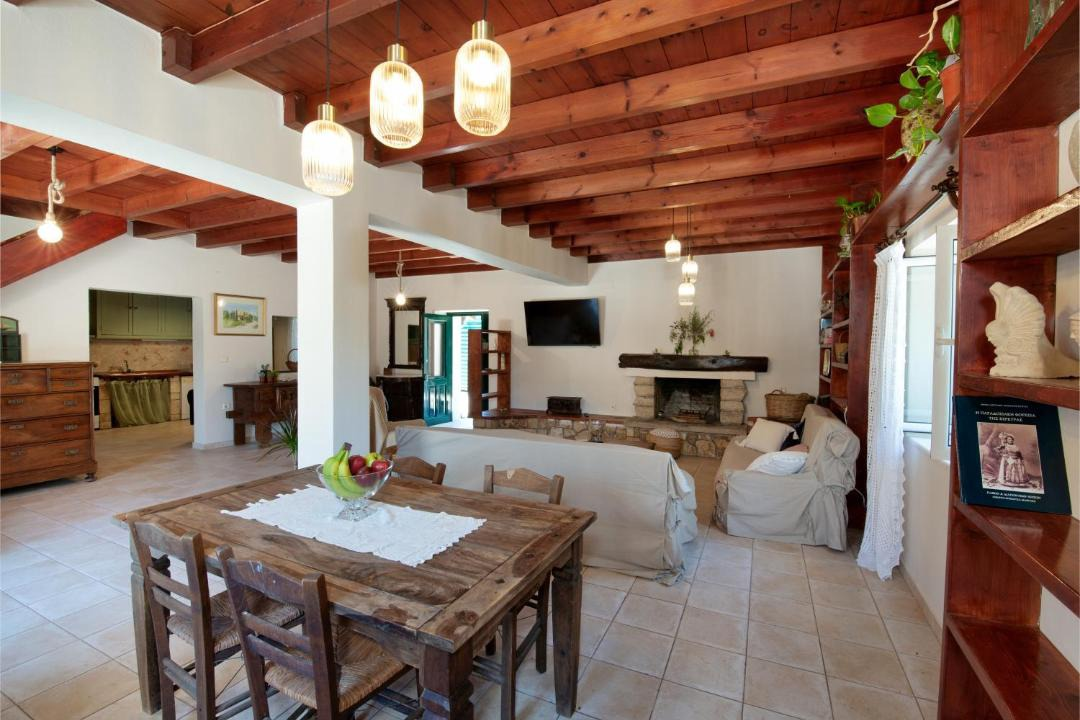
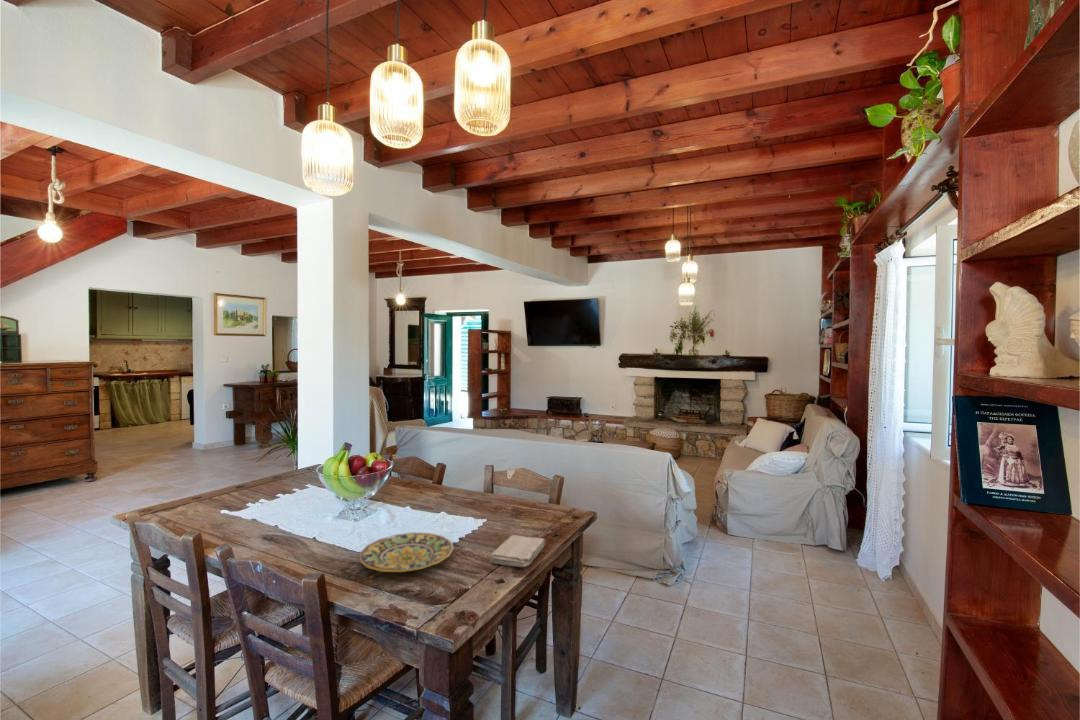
+ plate [359,532,455,573]
+ washcloth [489,534,546,568]
